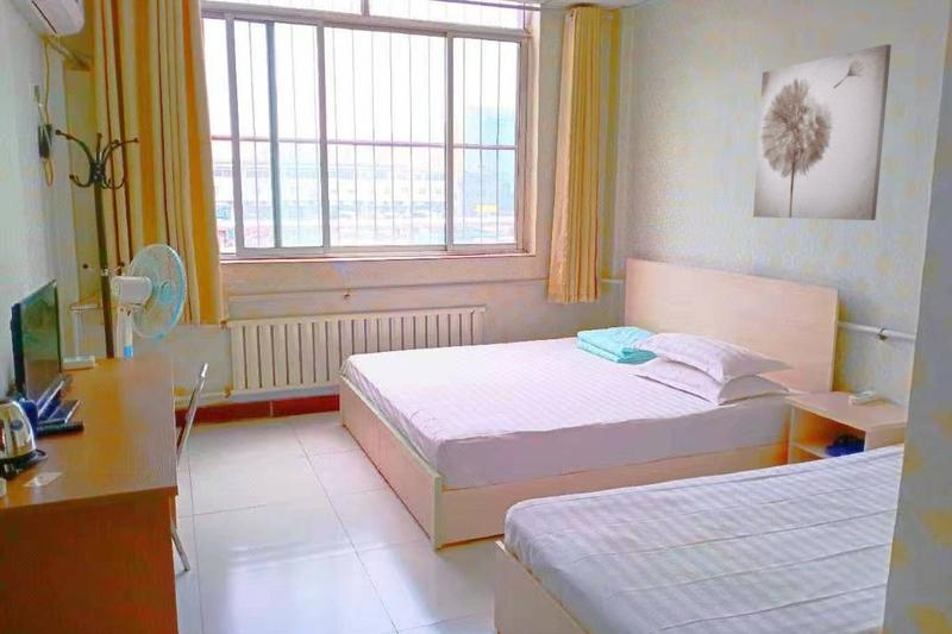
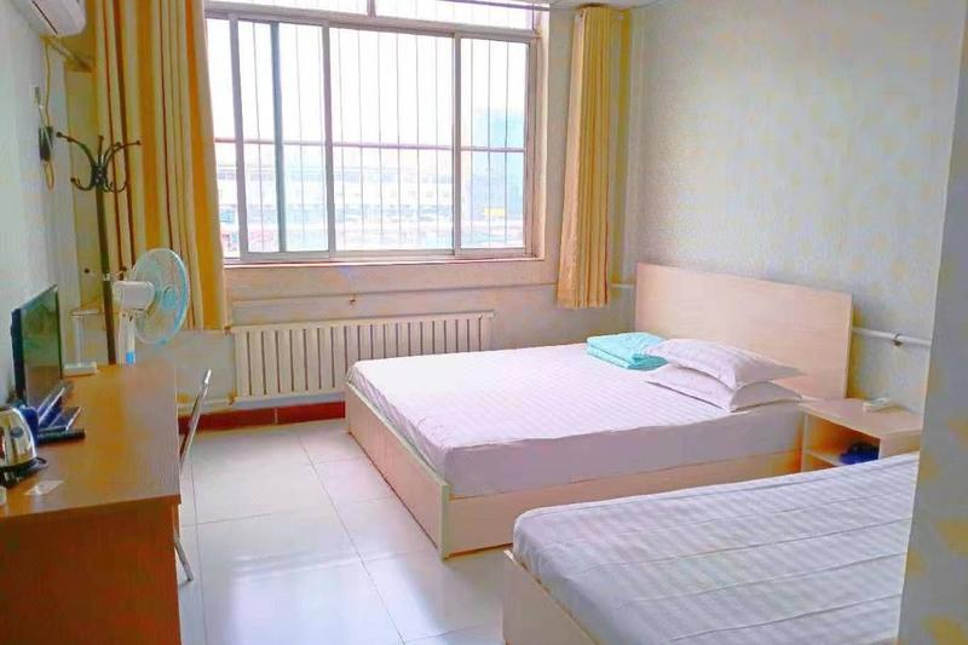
- wall art [752,43,892,221]
